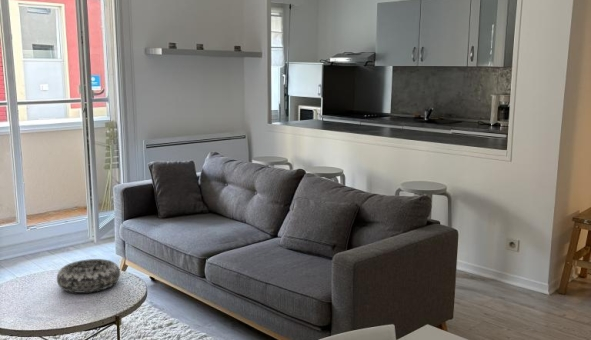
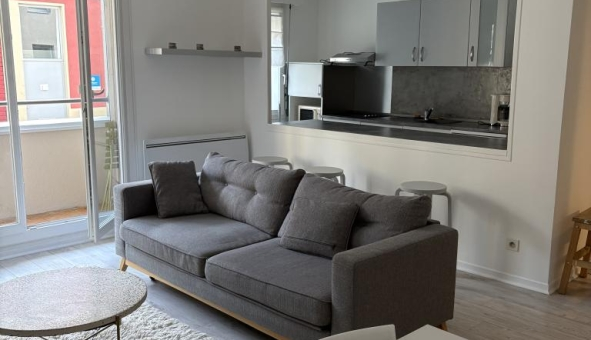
- decorative bowl [56,258,121,294]
